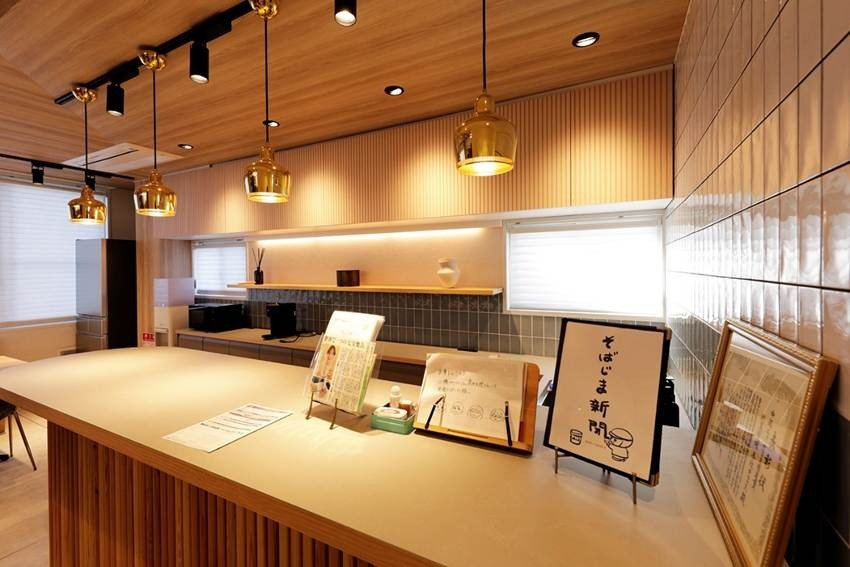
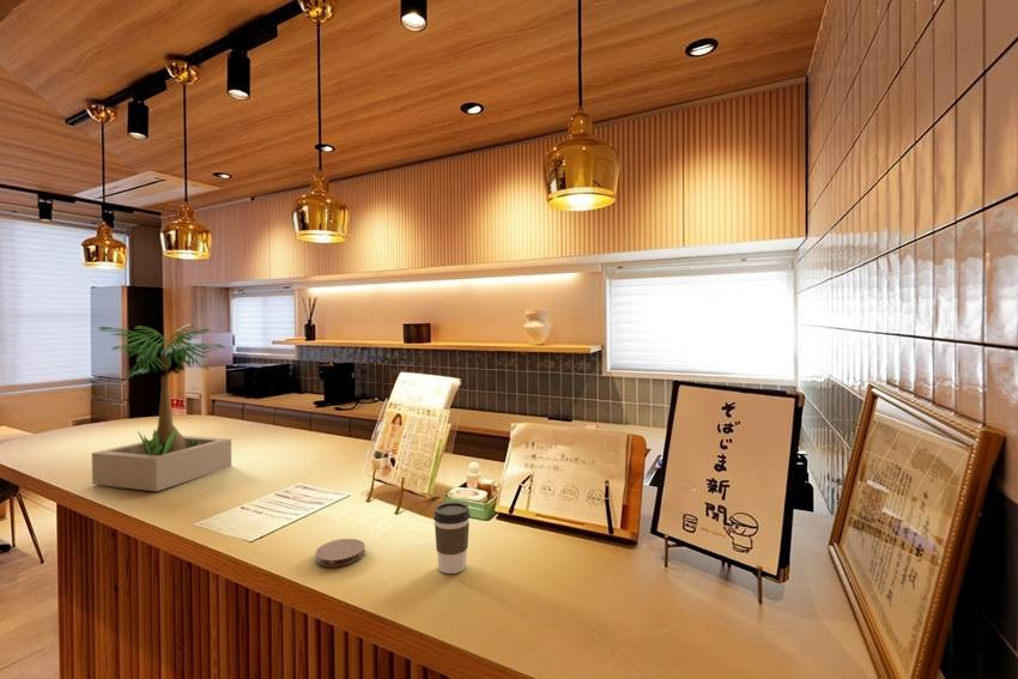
+ coffee cup [432,501,472,575]
+ potted plant [91,323,232,492]
+ coaster [315,538,366,568]
